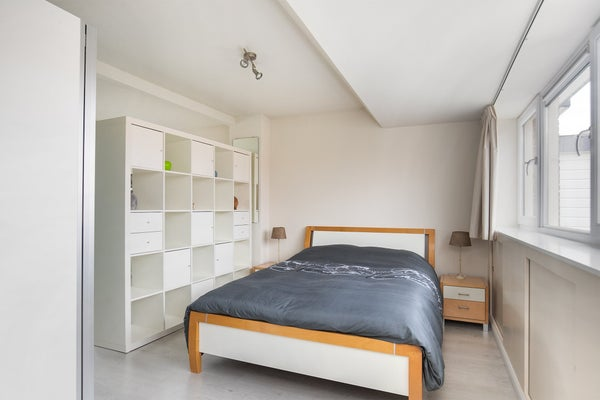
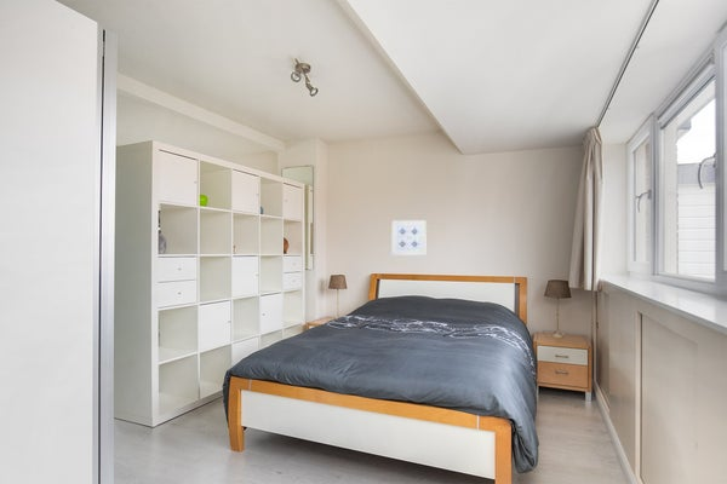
+ wall art [391,219,428,257]
